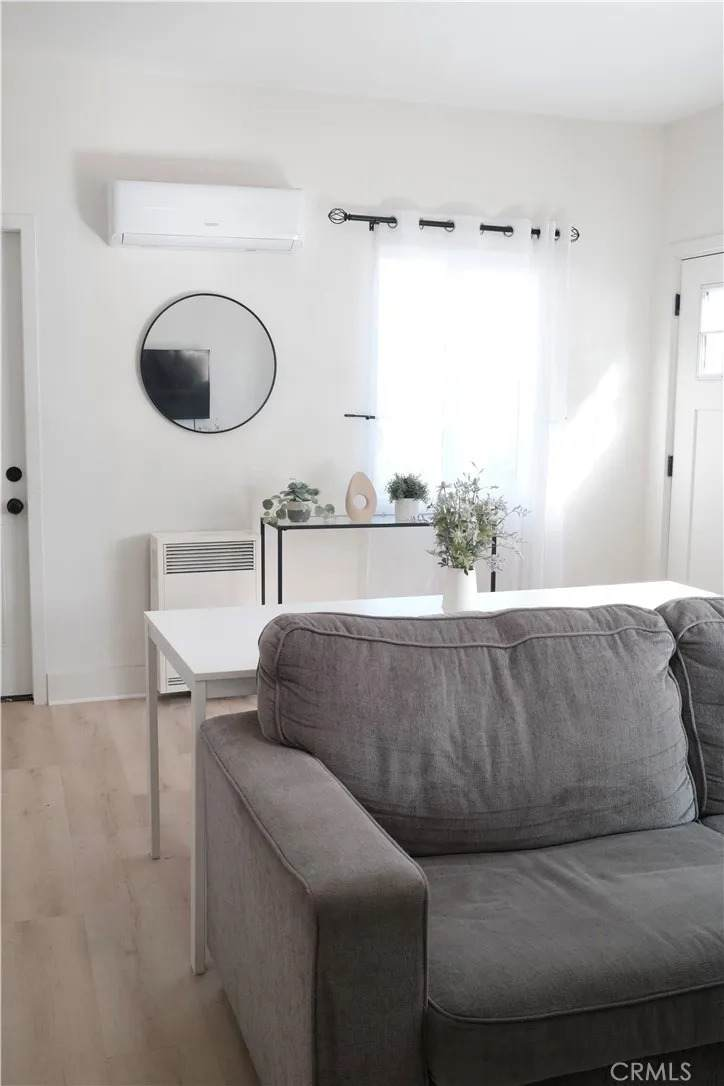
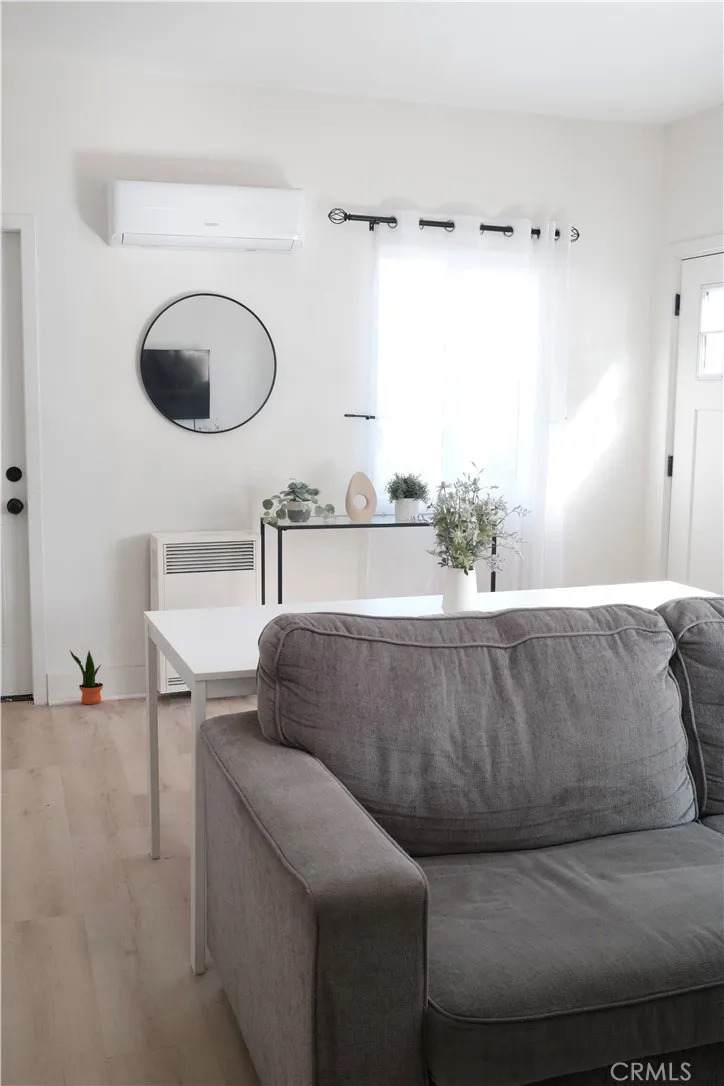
+ potted plant [69,649,104,705]
